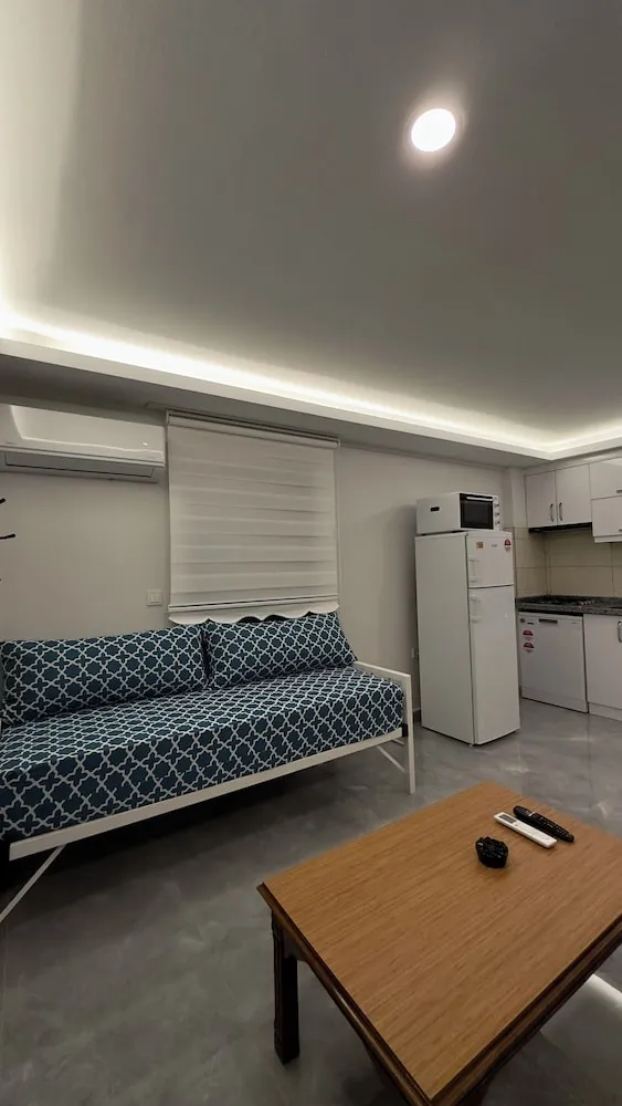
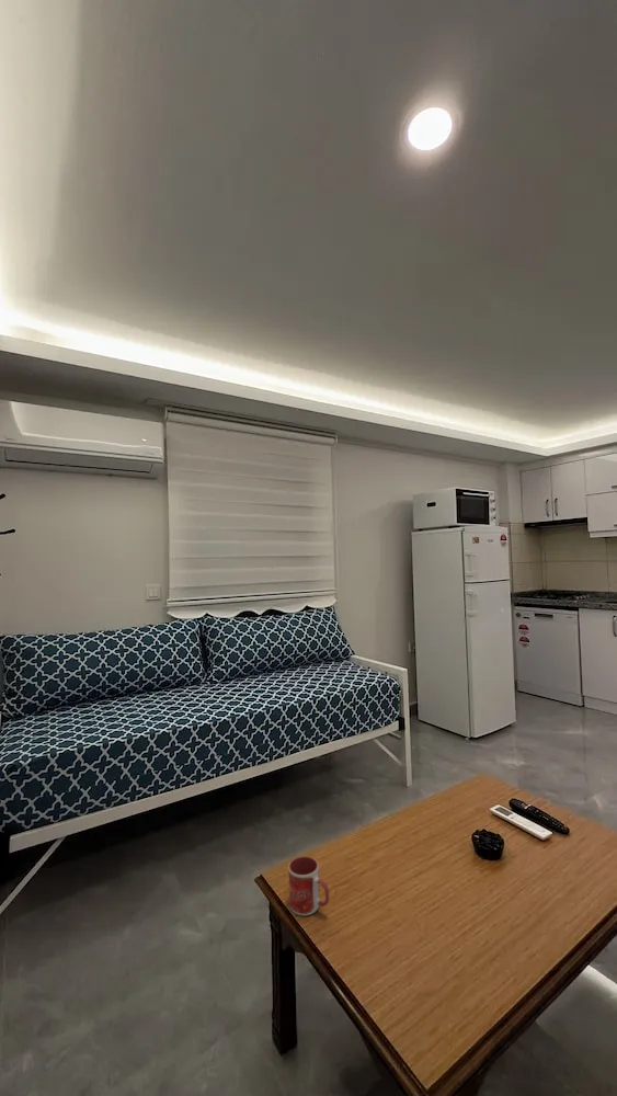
+ mug [287,855,330,916]
